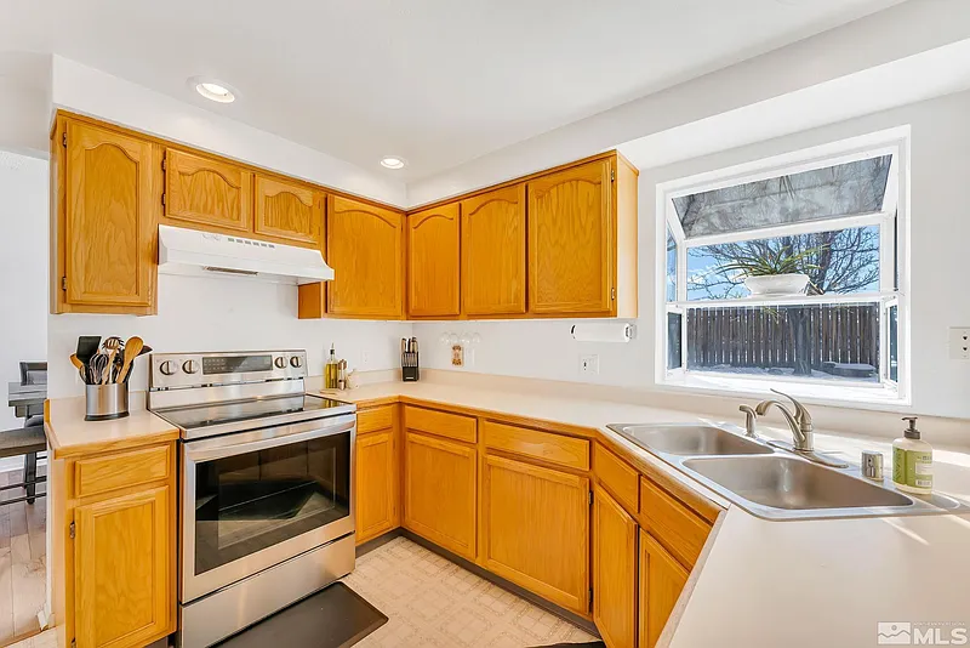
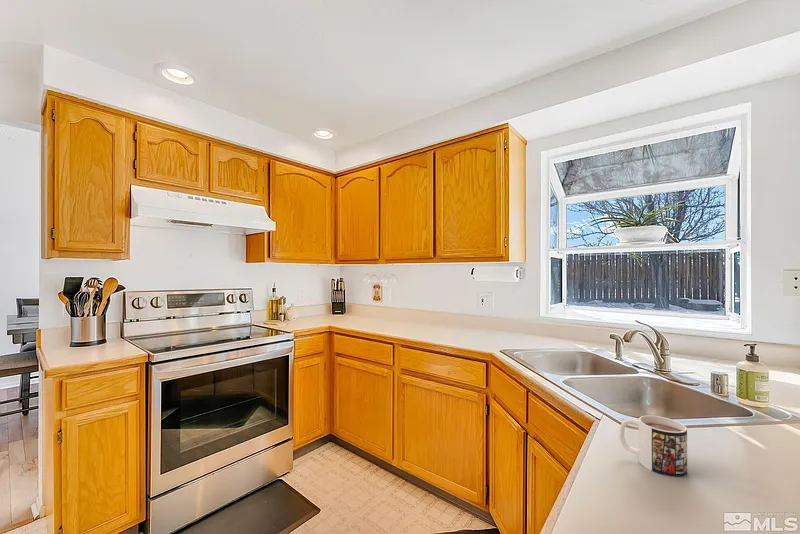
+ mug [618,415,688,478]
